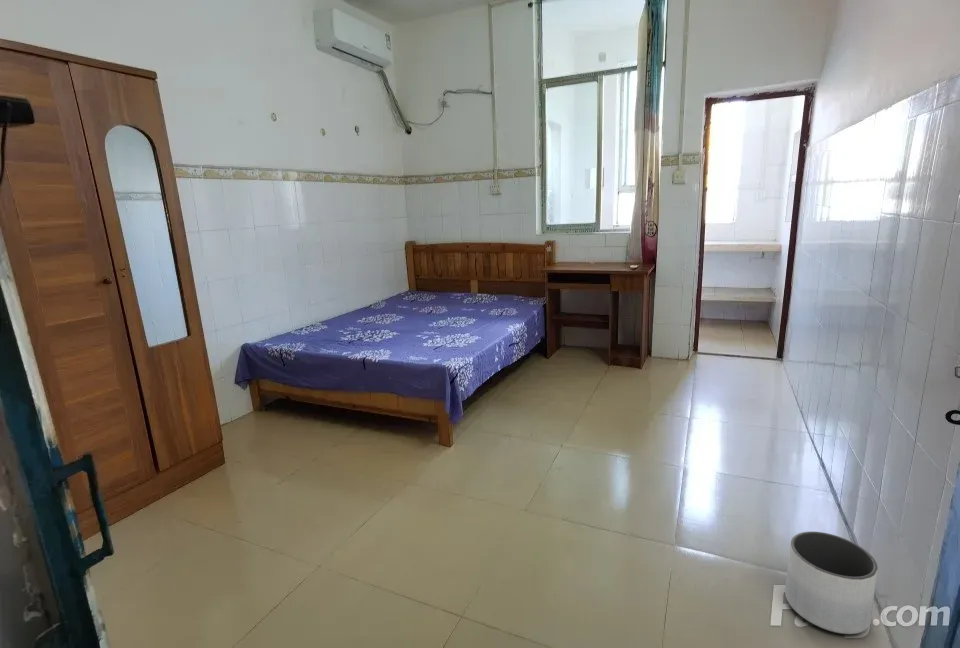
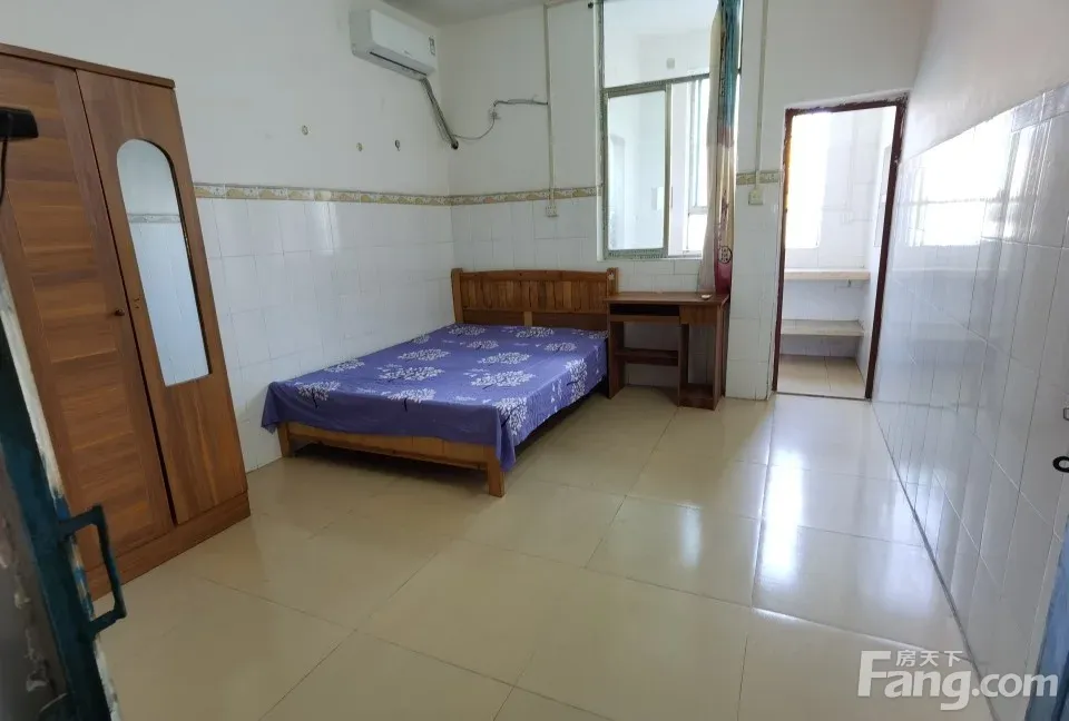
- planter [784,531,879,635]
